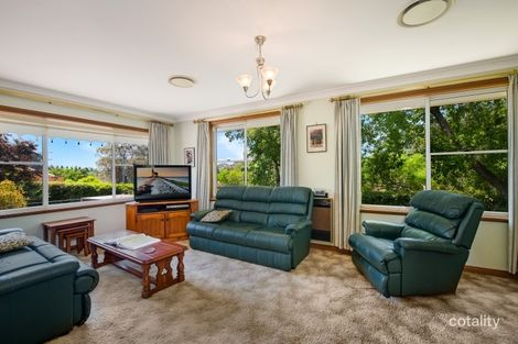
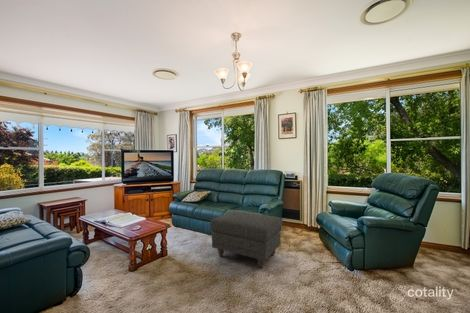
+ ottoman [209,210,283,269]
